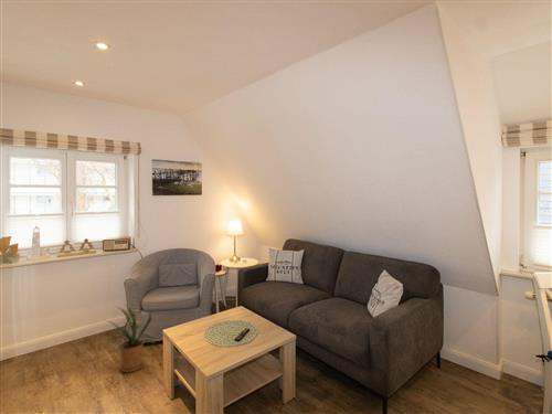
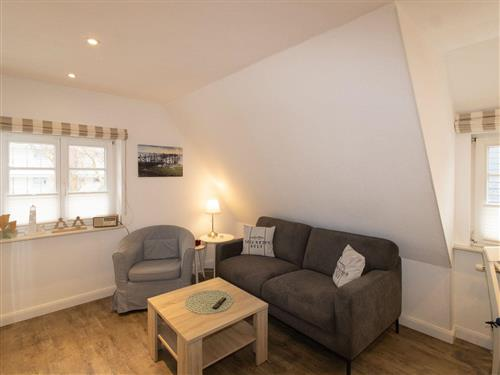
- house plant [103,304,156,373]
